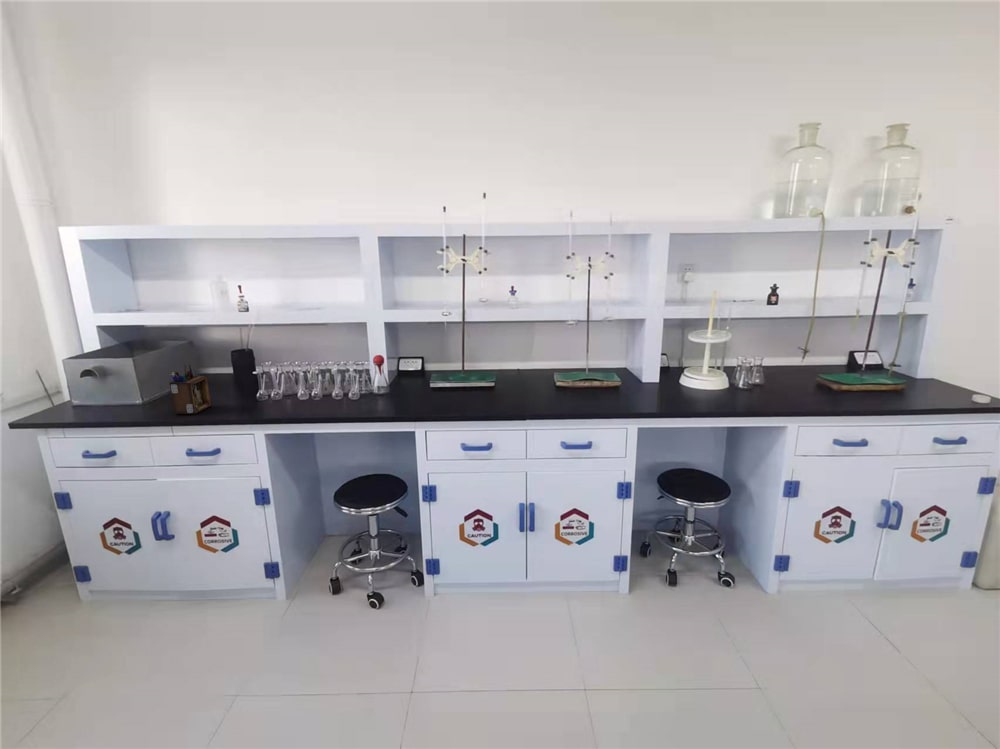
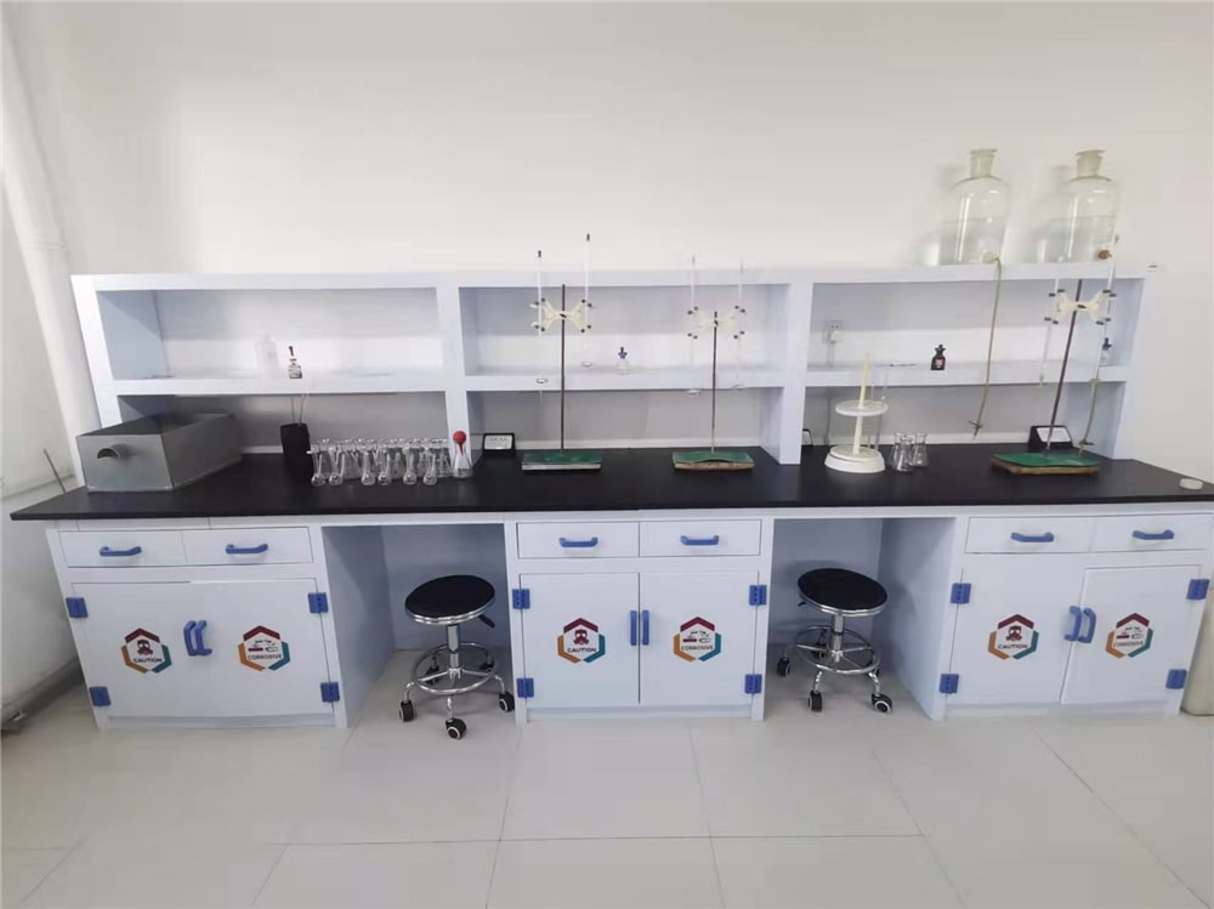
- desk organizer [169,364,212,415]
